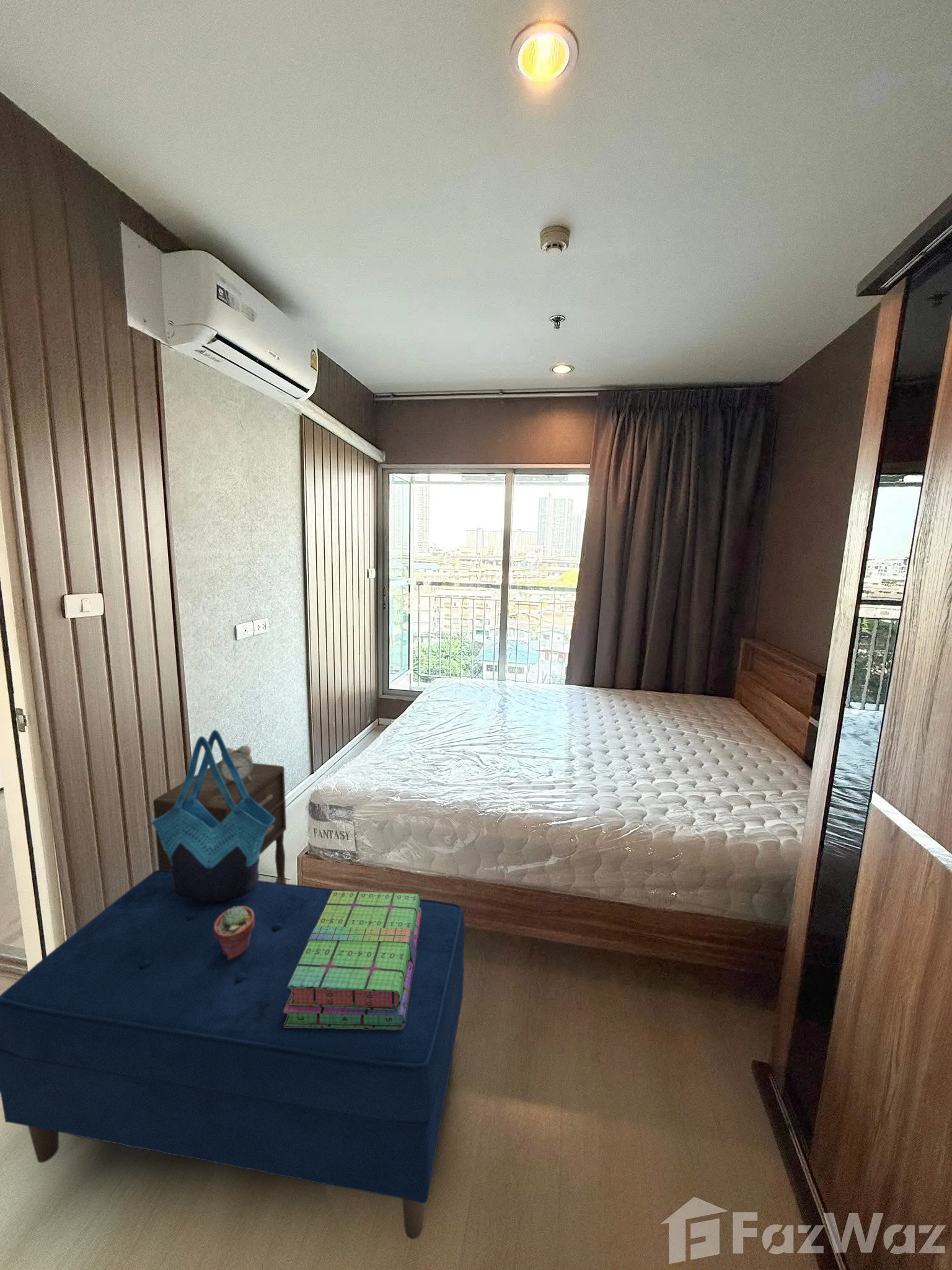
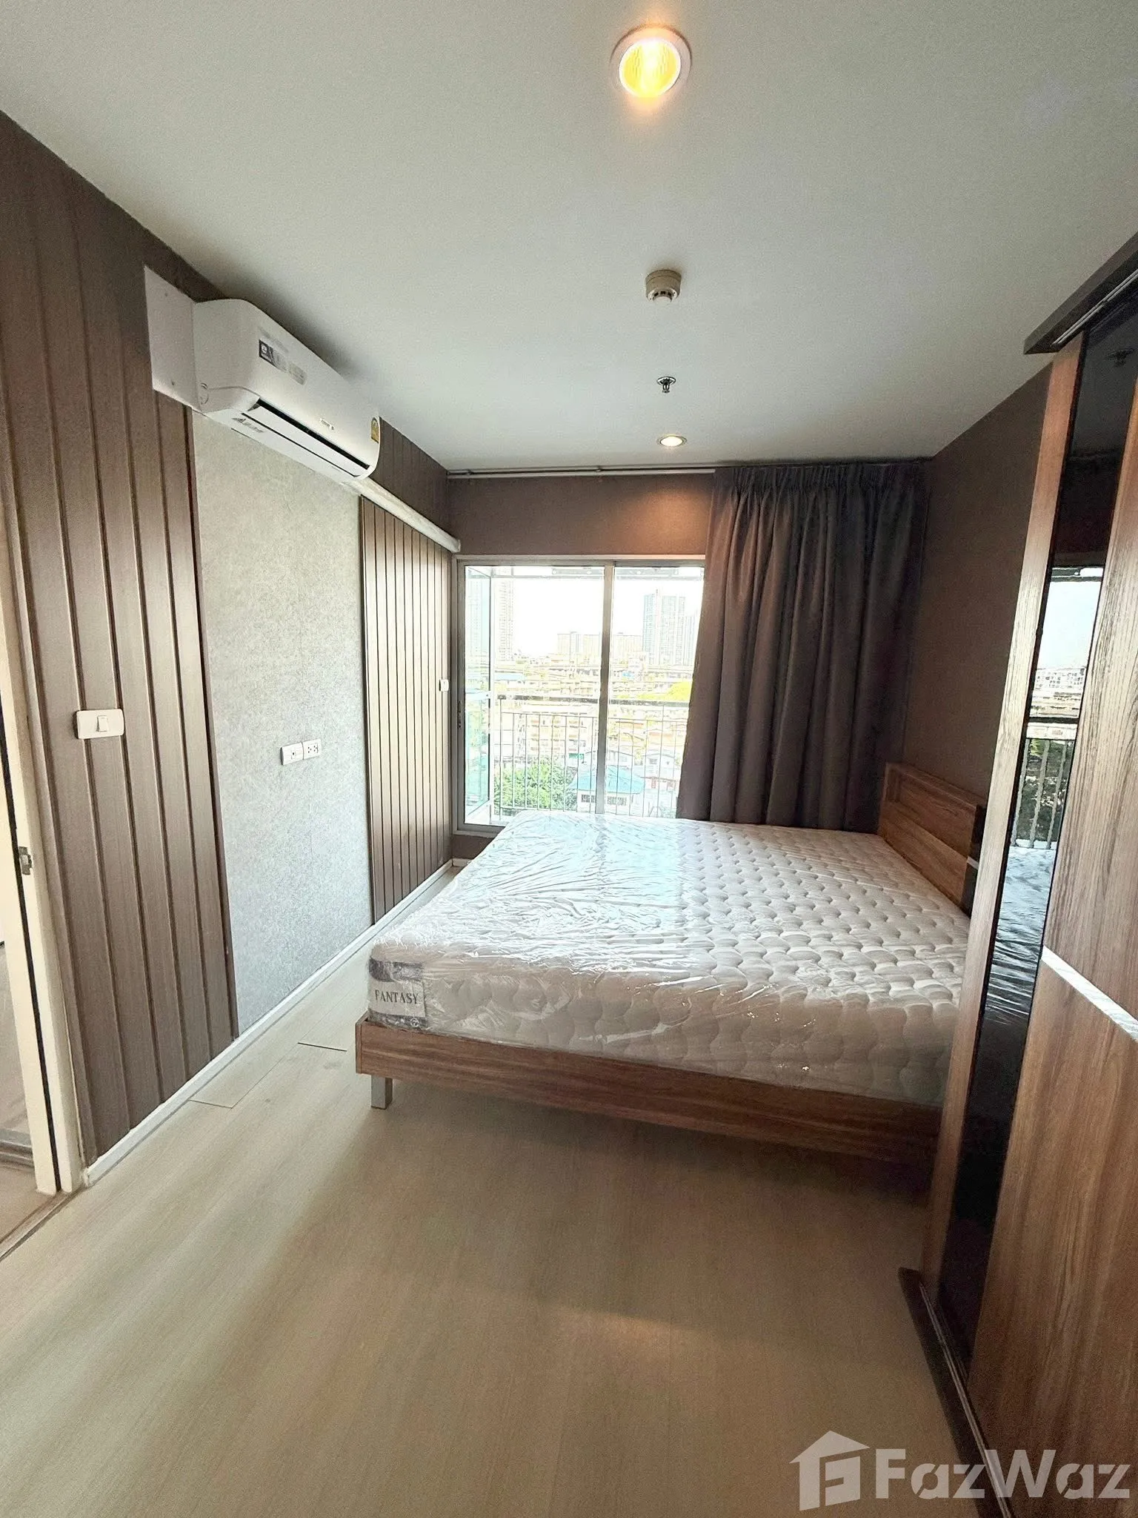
- stack of books [284,890,421,1029]
- nightstand [152,760,287,884]
- bench [0,869,466,1240]
- alarm clock [220,745,253,785]
- tote bag [150,729,275,903]
- potted succulent [214,907,255,959]
